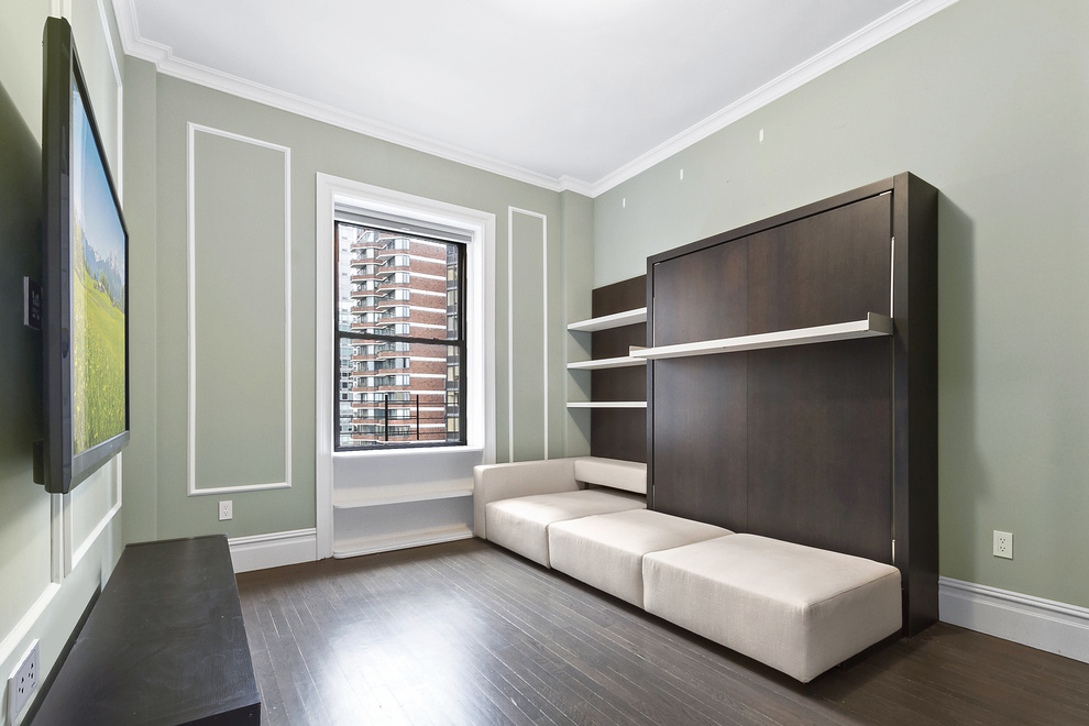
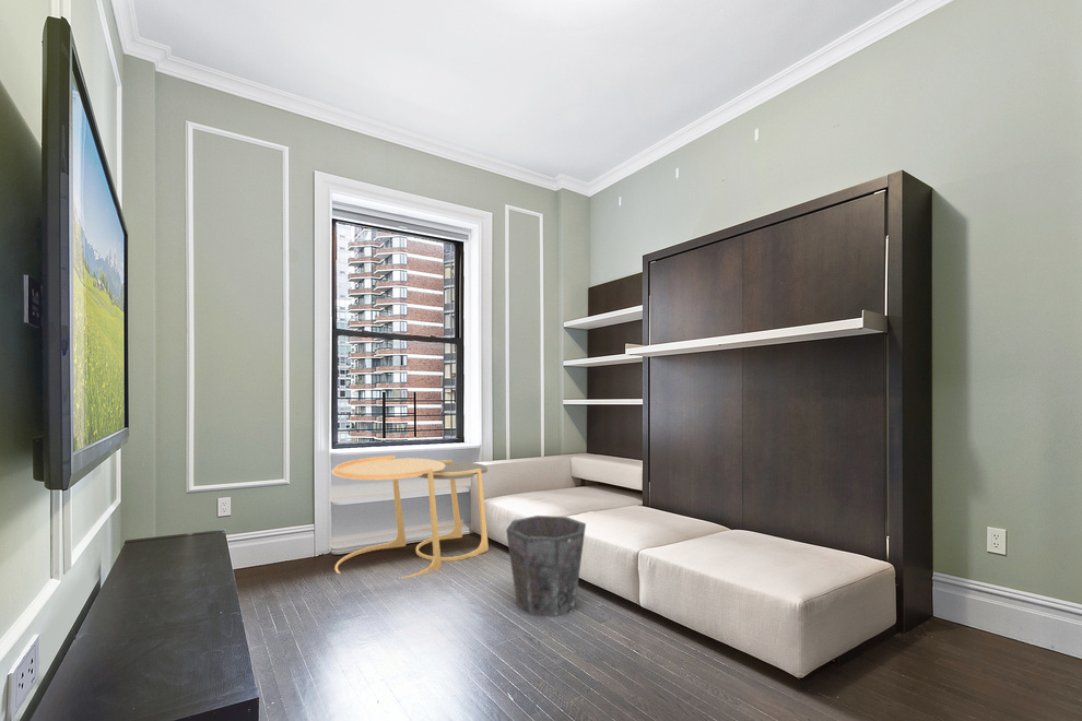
+ side table [330,454,490,579]
+ waste bin [505,515,587,618]
